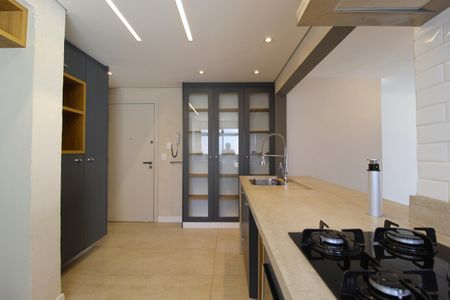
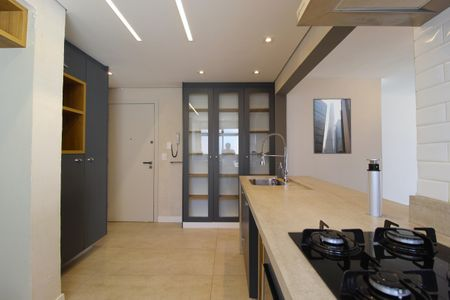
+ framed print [312,98,352,155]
